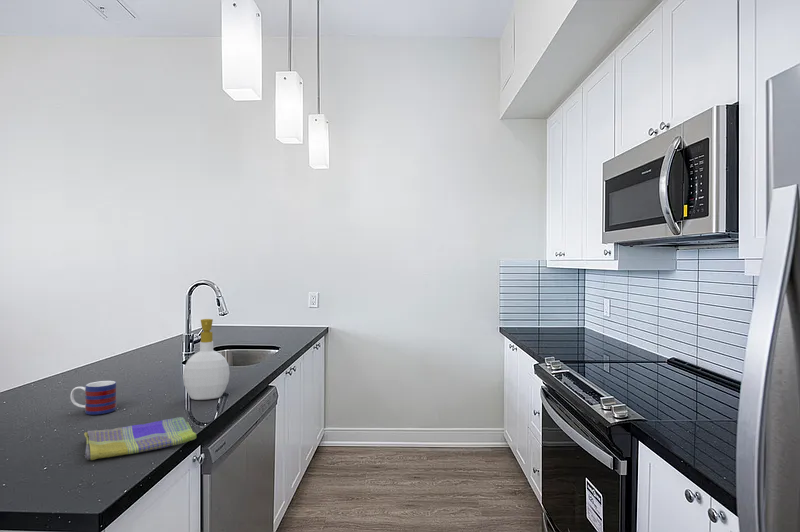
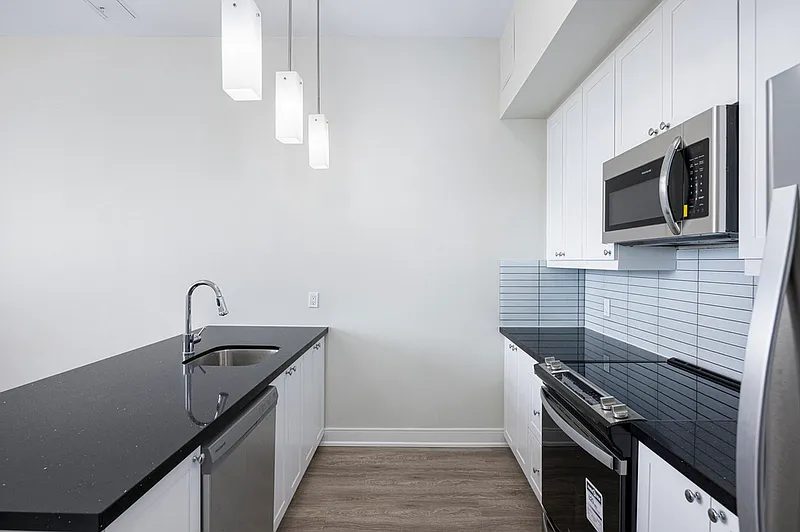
- dish towel [83,416,197,461]
- soap bottle [182,318,231,401]
- mug [69,380,117,416]
